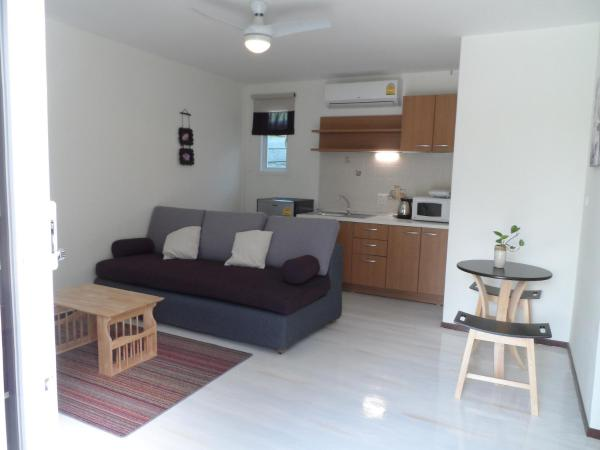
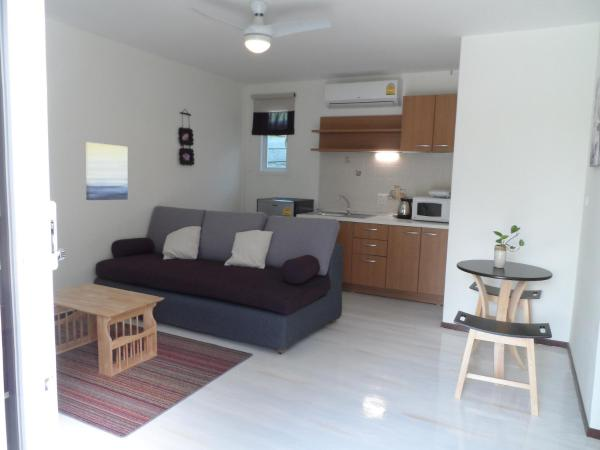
+ wall art [85,141,129,201]
